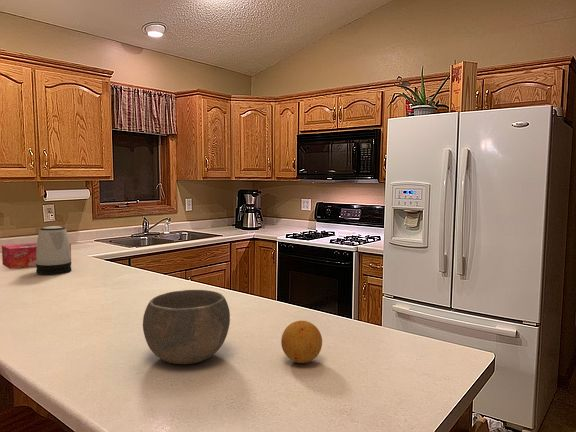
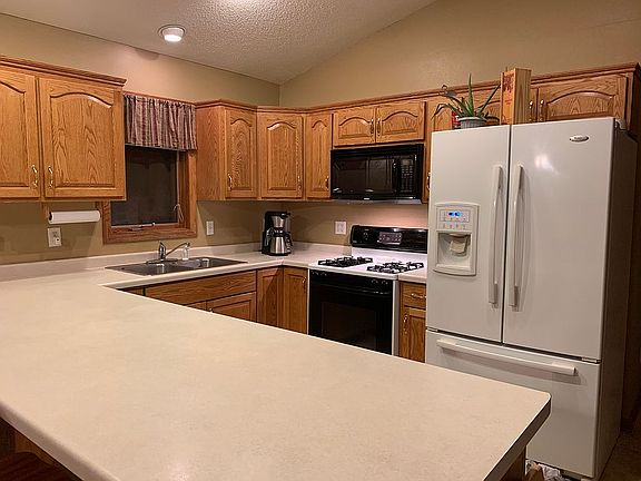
- tissue box [1,242,72,270]
- fruit [280,320,323,364]
- bowl [142,289,231,365]
- kettle [35,225,72,276]
